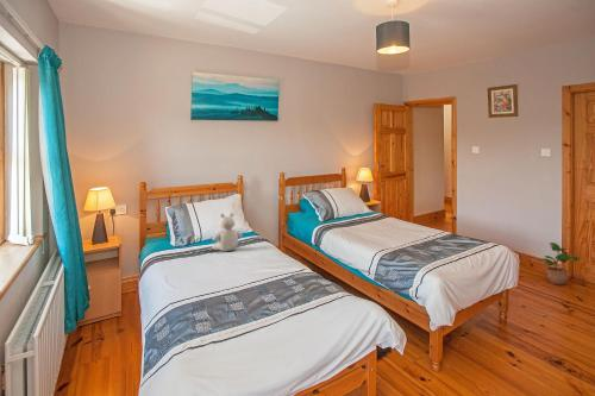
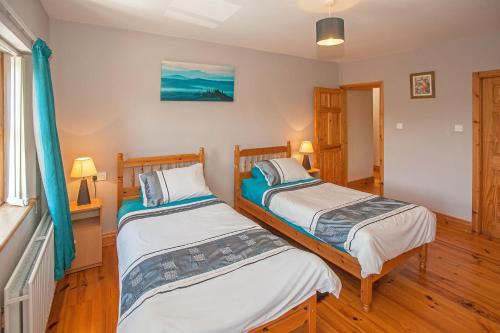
- teddy bear [211,212,243,252]
- potted plant [539,241,581,285]
